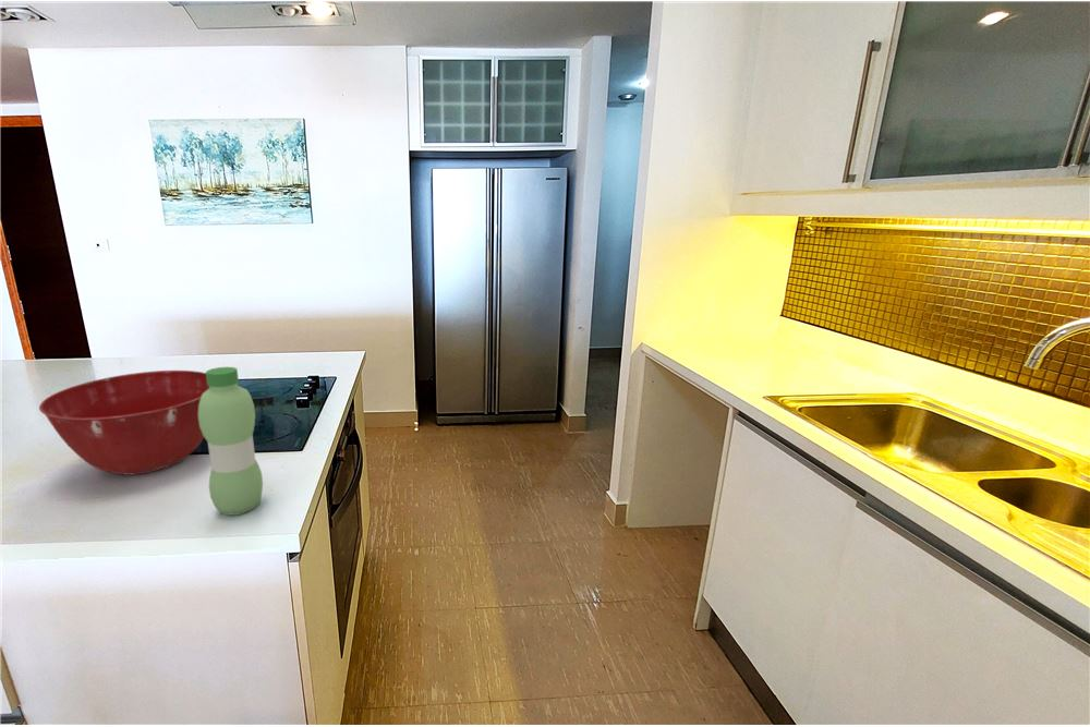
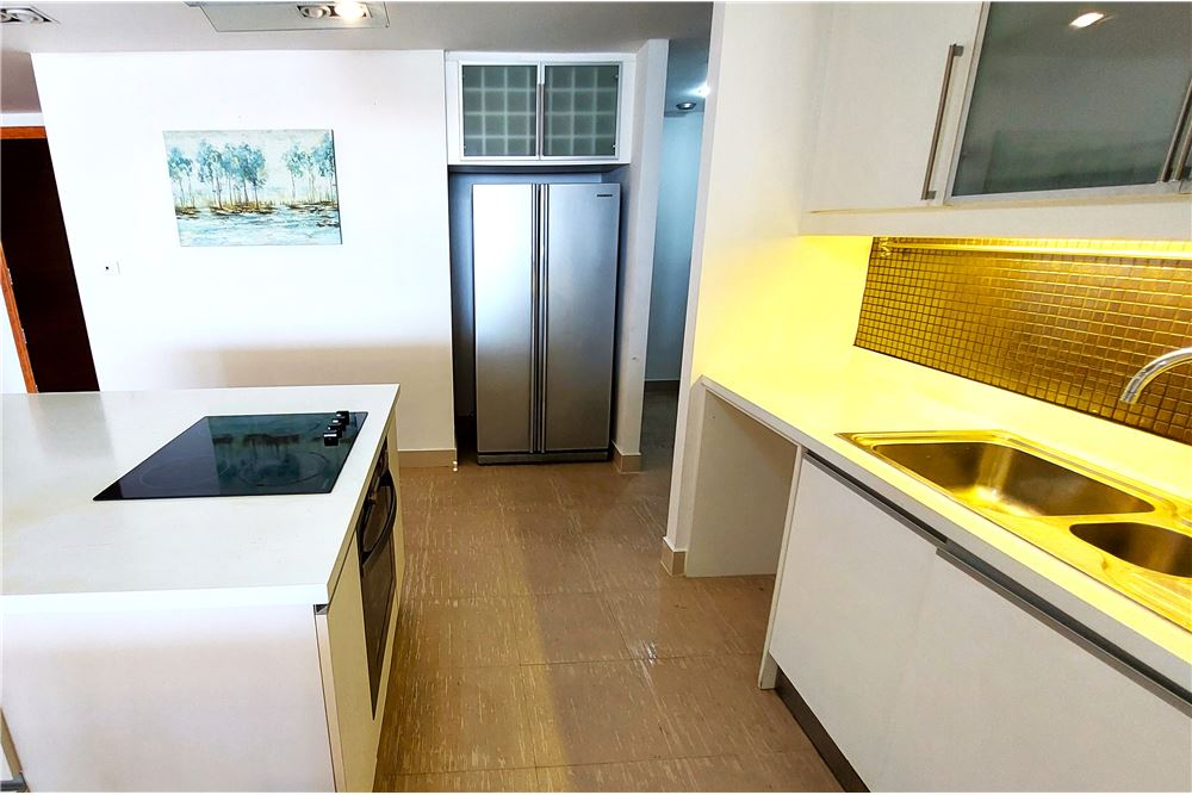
- water bottle [198,366,264,517]
- mixing bowl [38,369,209,476]
